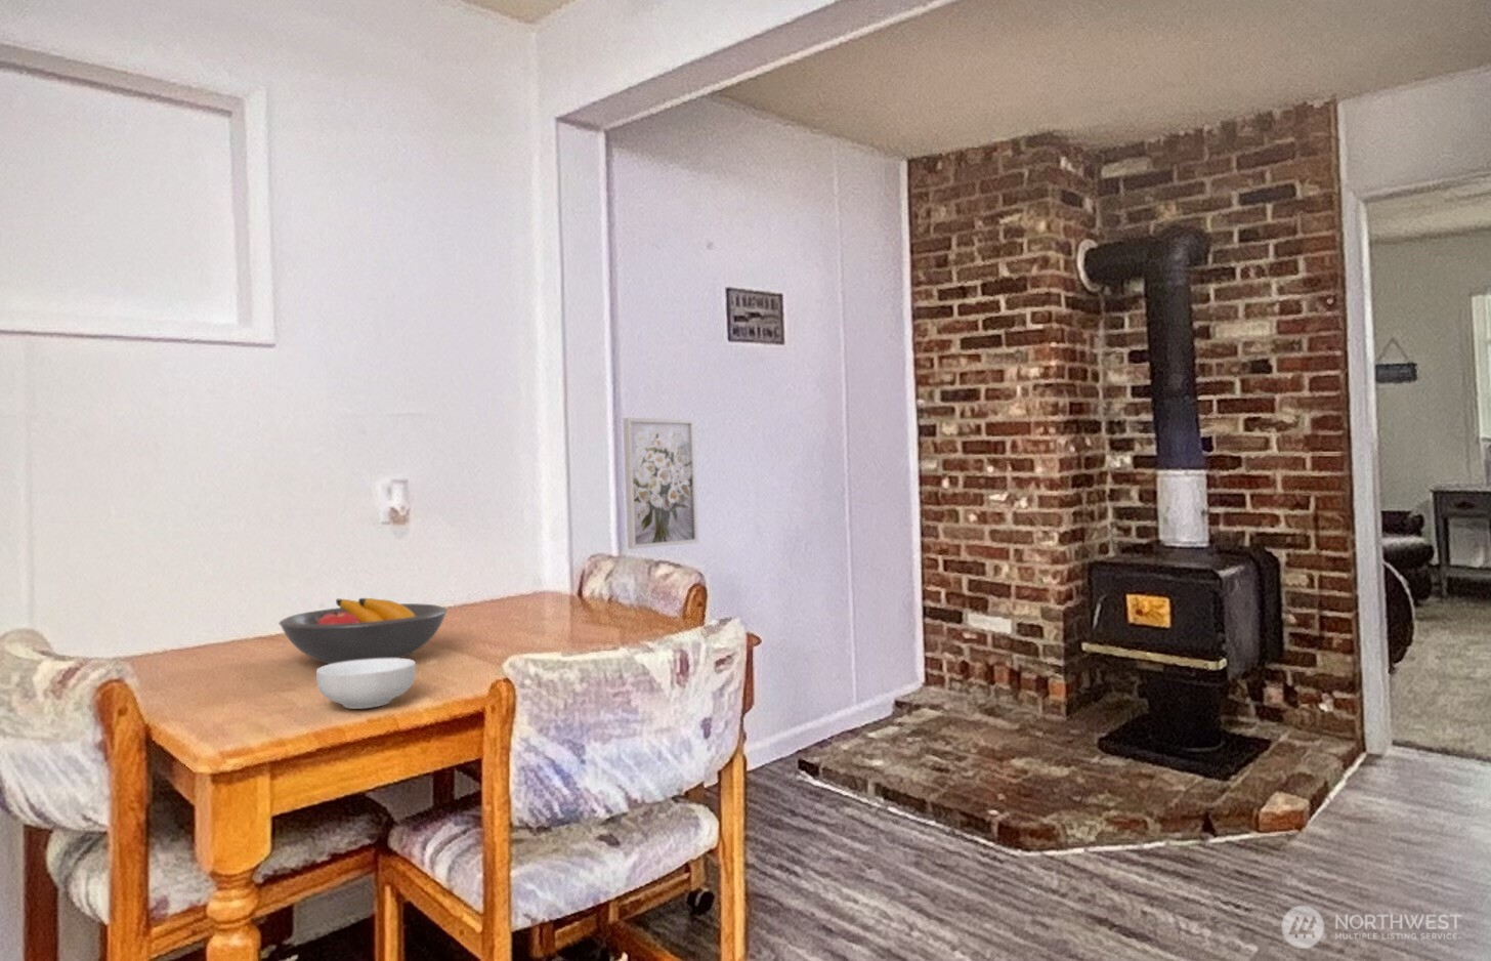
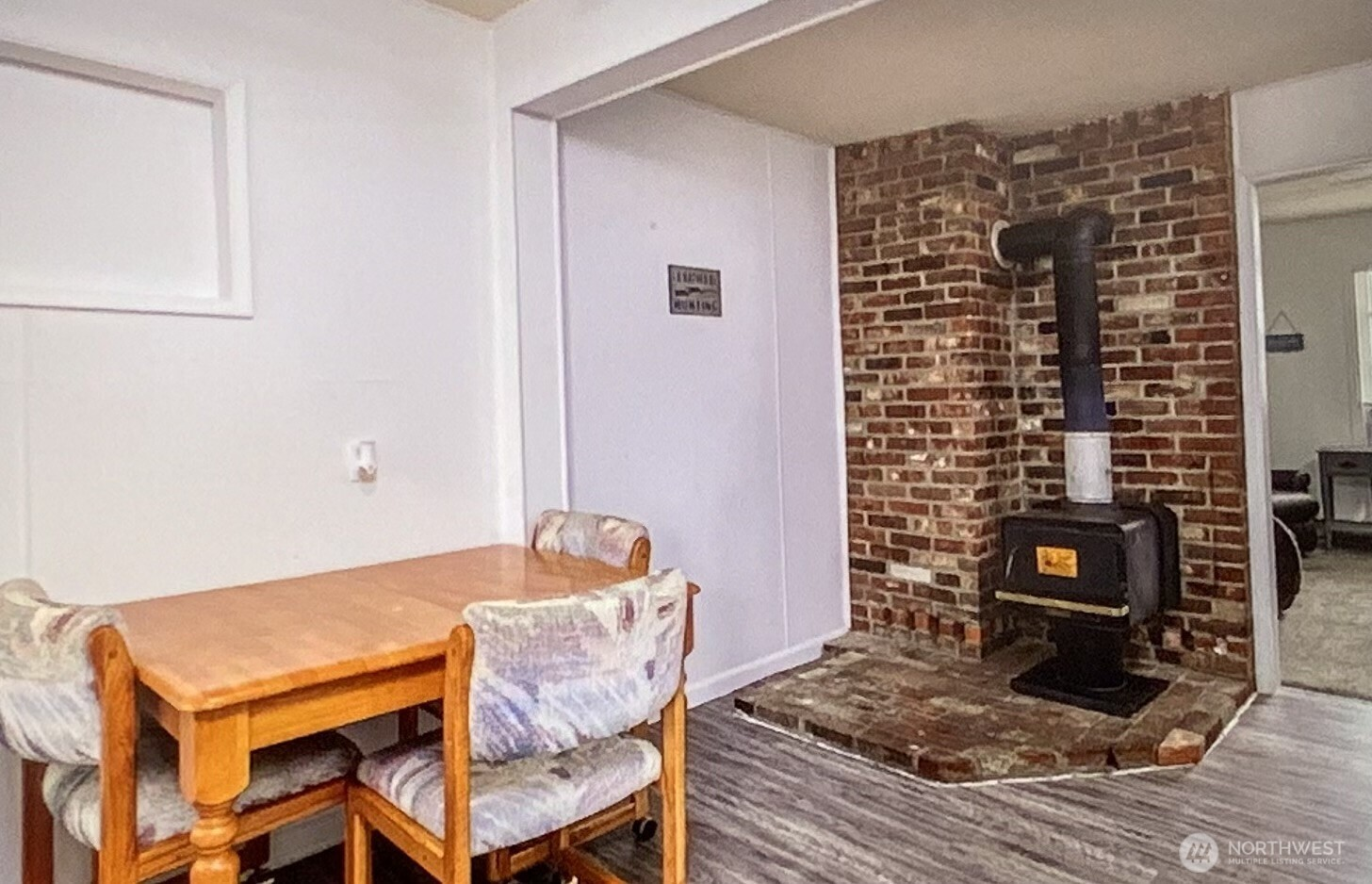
- fruit bowl [277,597,449,664]
- cereal bowl [315,658,417,710]
- wall art [622,417,700,550]
